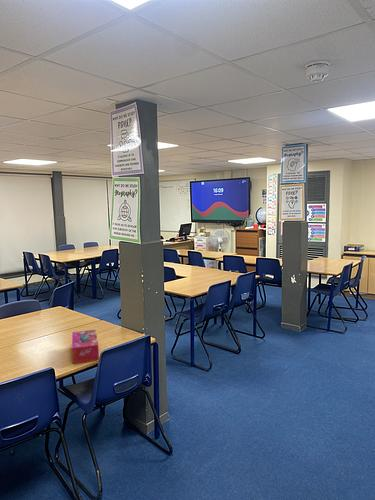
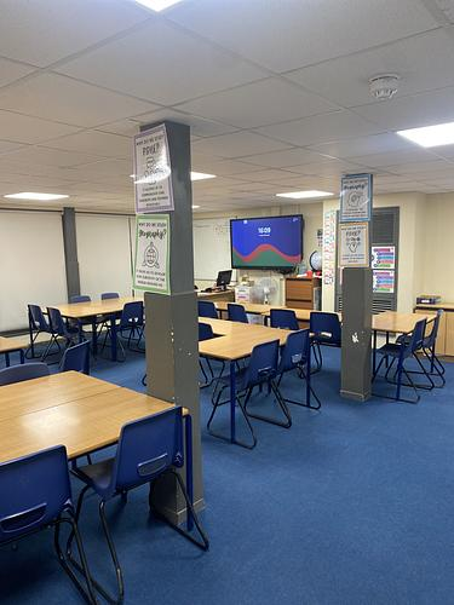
- tissue box [71,329,100,365]
